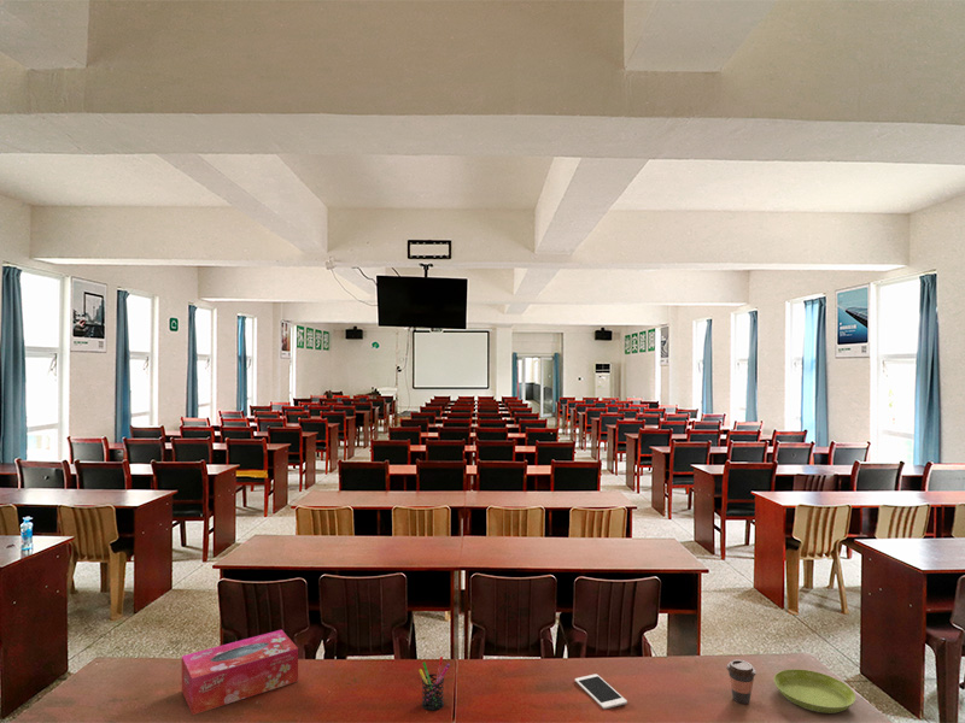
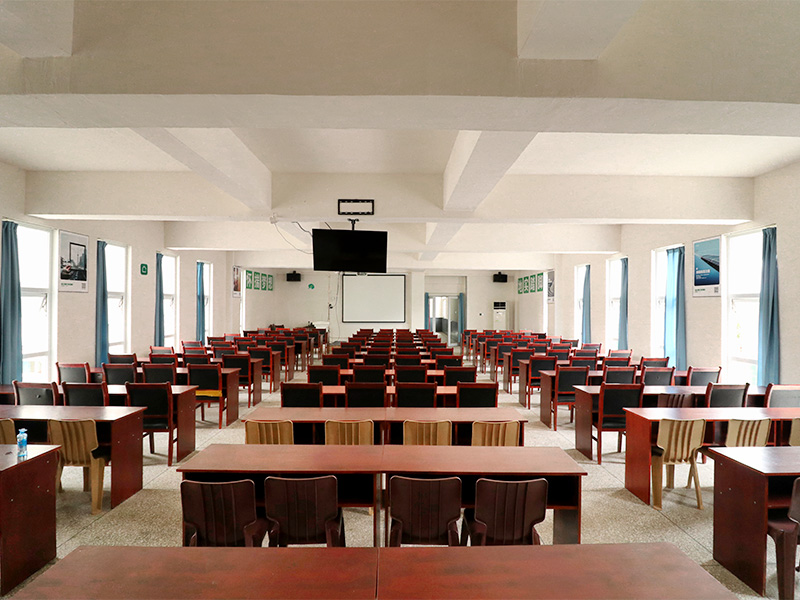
- tissue box [181,629,299,716]
- coffee cup [725,658,758,705]
- cell phone [574,674,628,710]
- saucer [773,668,856,715]
- pen holder [417,656,451,712]
